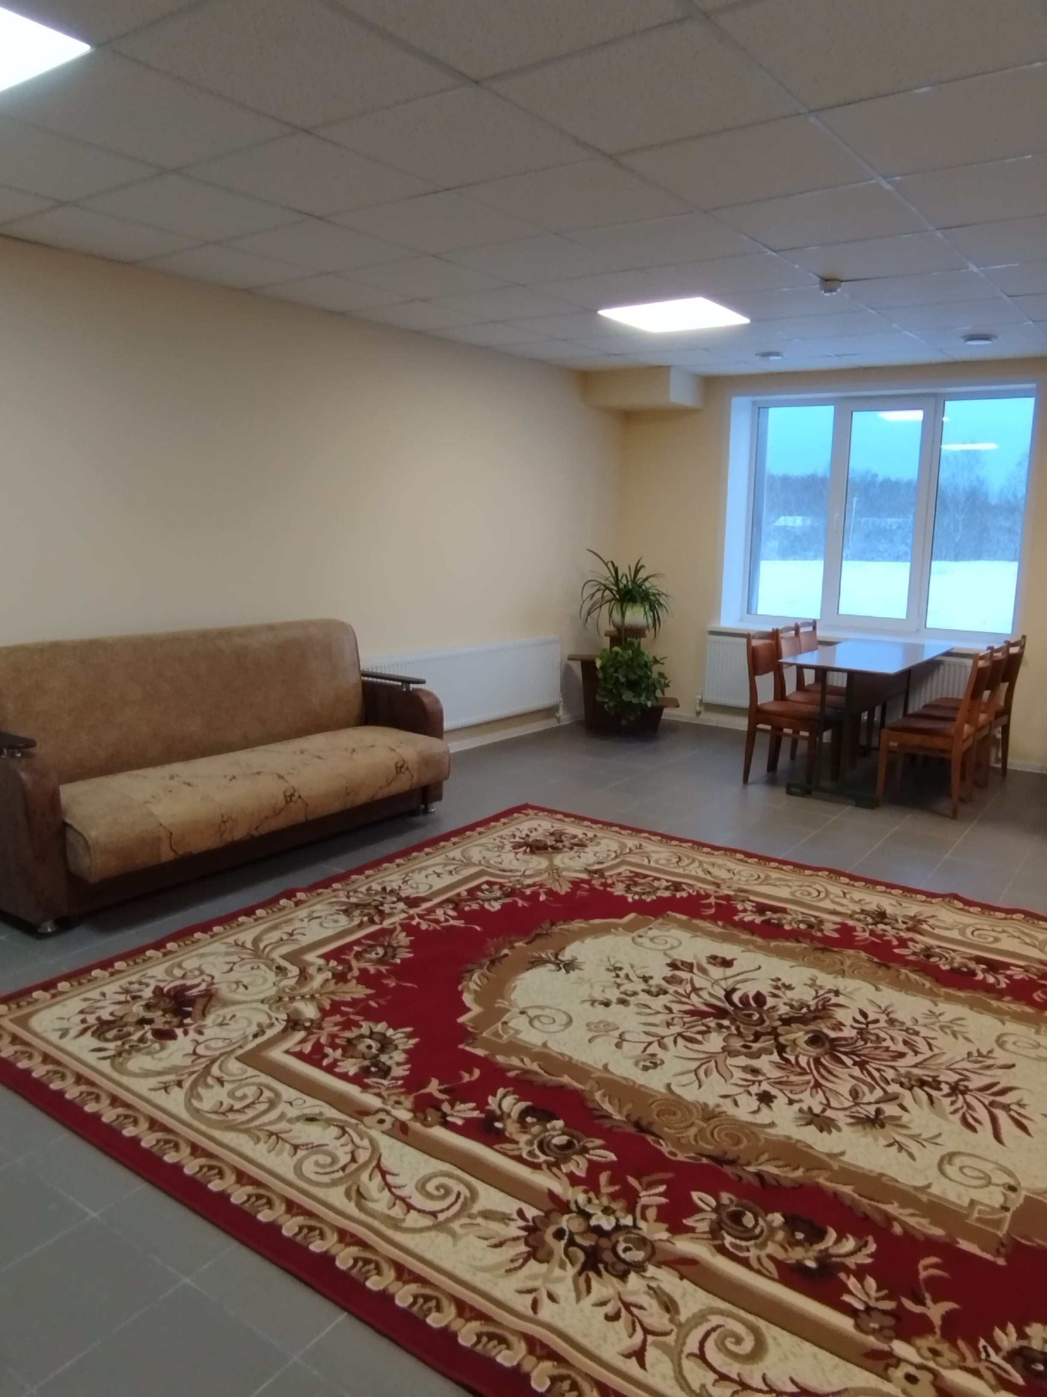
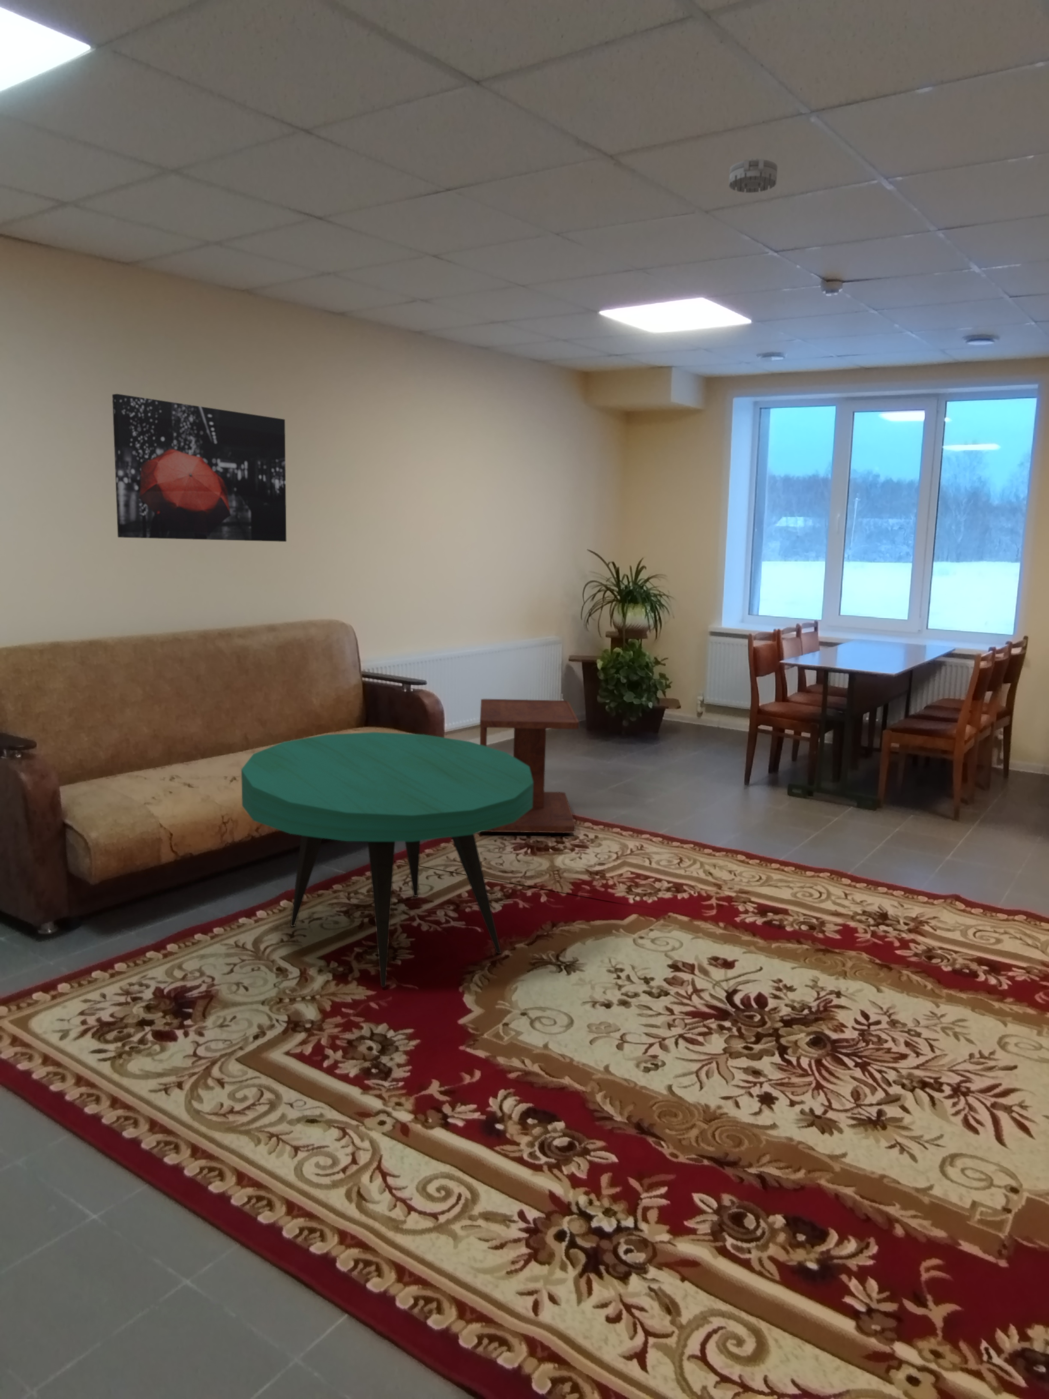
+ wall art [111,393,288,542]
+ smoke detector [728,159,778,193]
+ side table [479,698,580,834]
+ coffee table [241,731,533,988]
